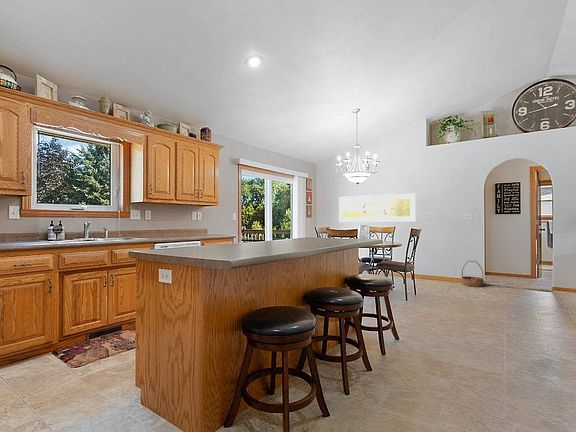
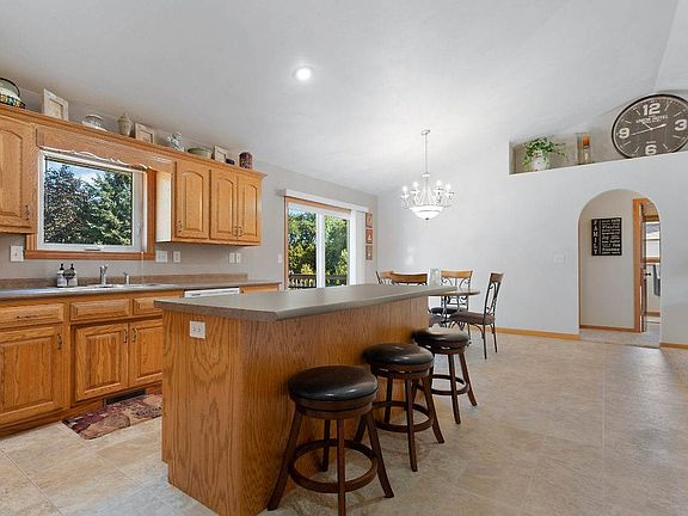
- basket [461,260,484,288]
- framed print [338,193,416,222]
